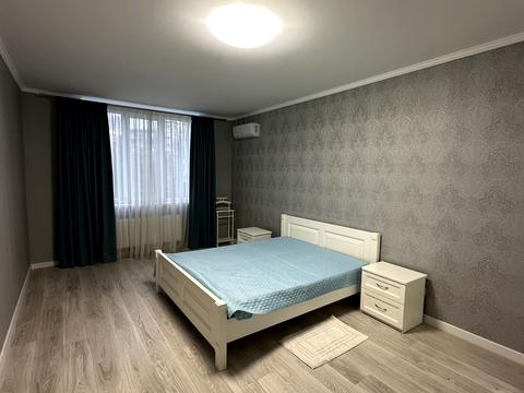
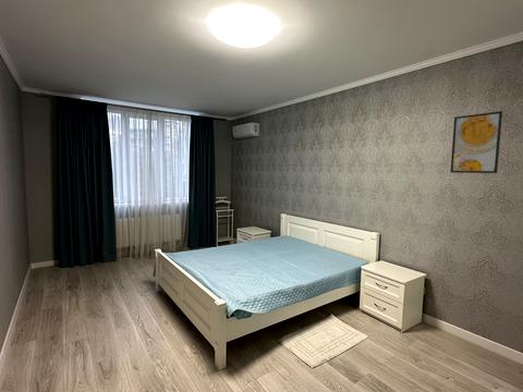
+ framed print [449,110,503,174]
